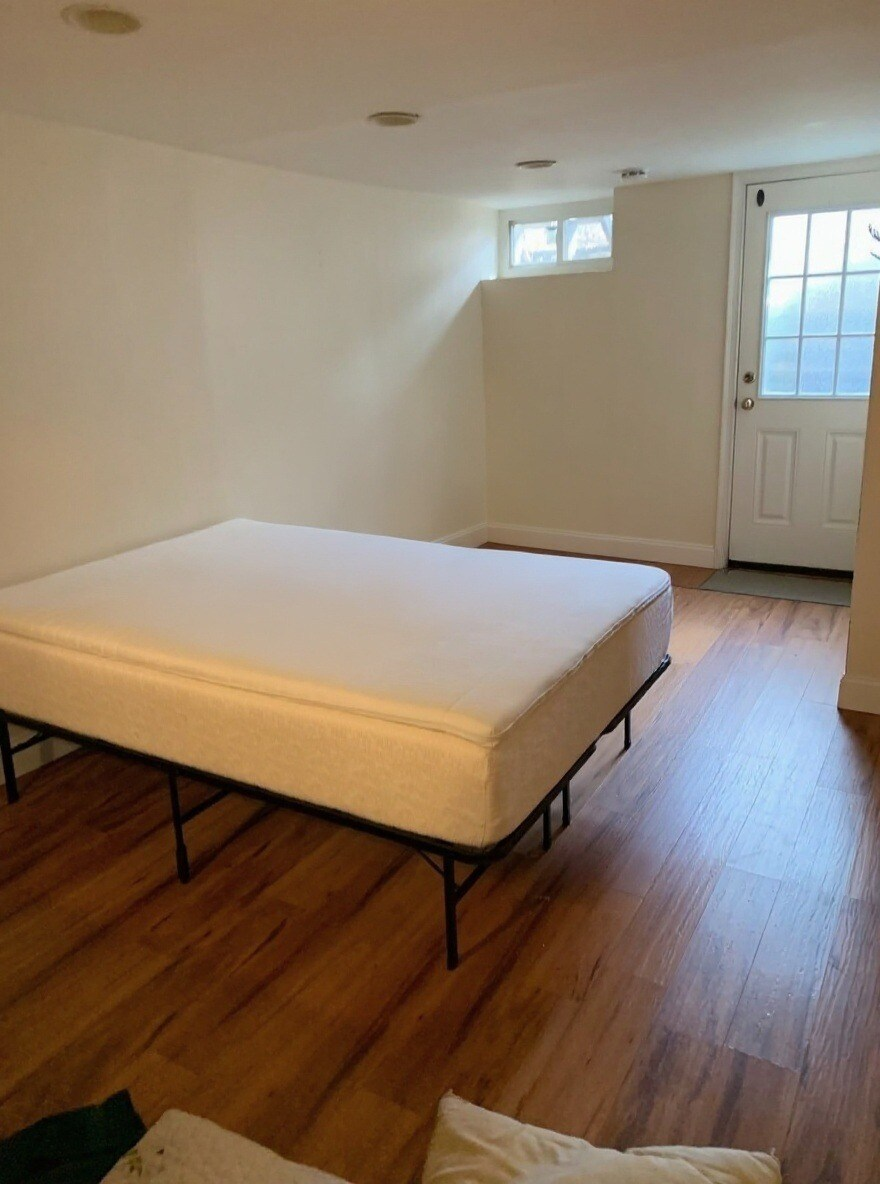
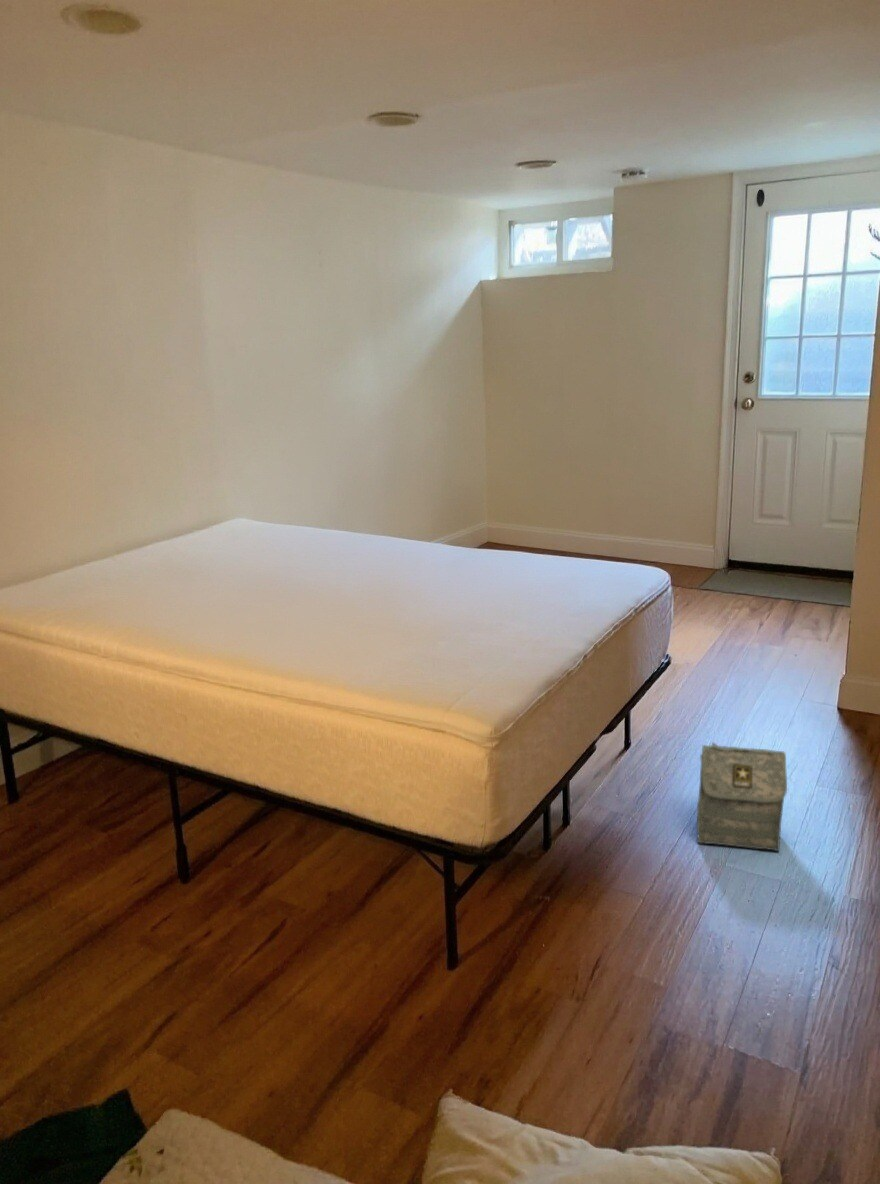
+ bag [696,741,788,852]
